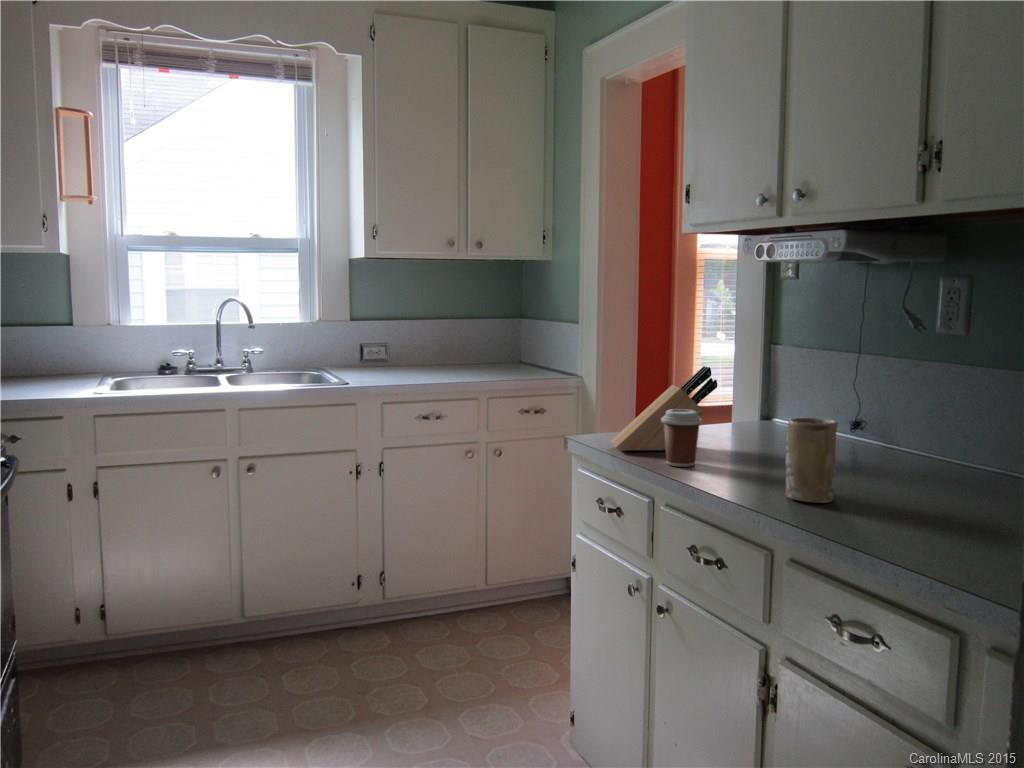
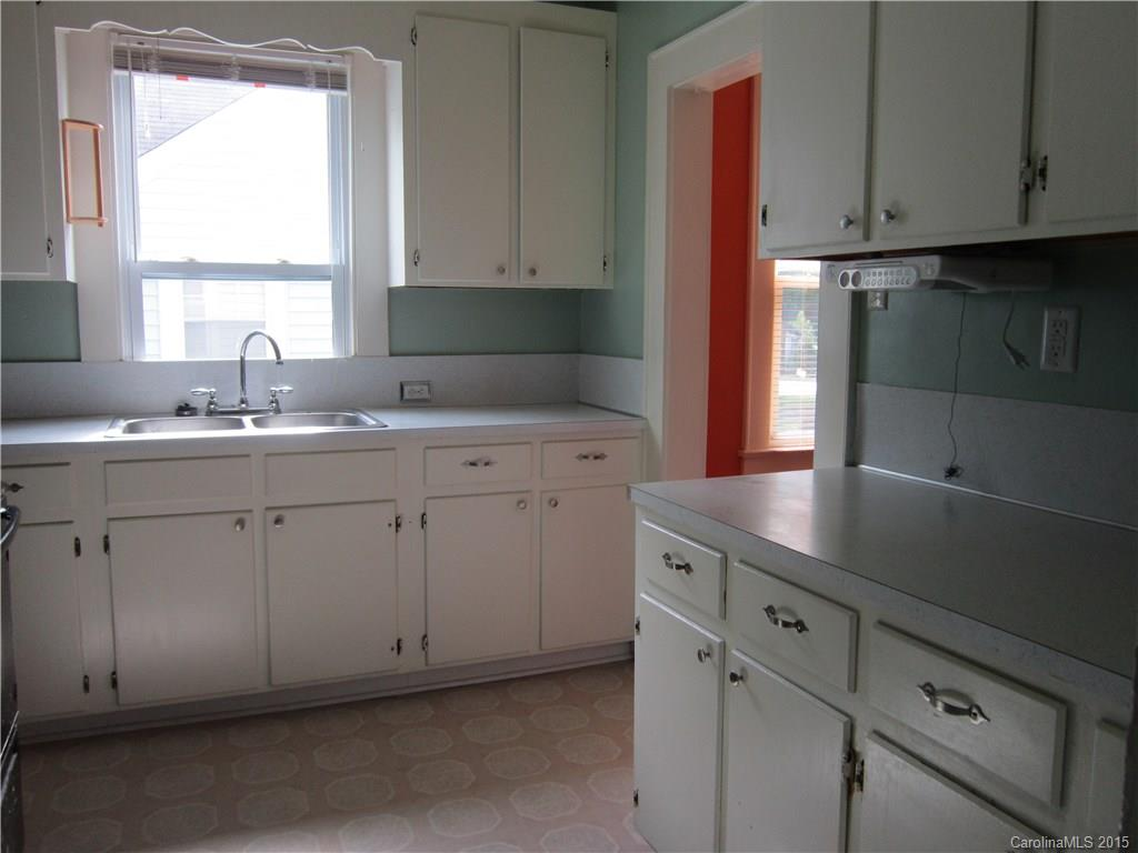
- mug [784,417,839,504]
- knife block [610,365,718,451]
- coffee cup [661,409,703,468]
